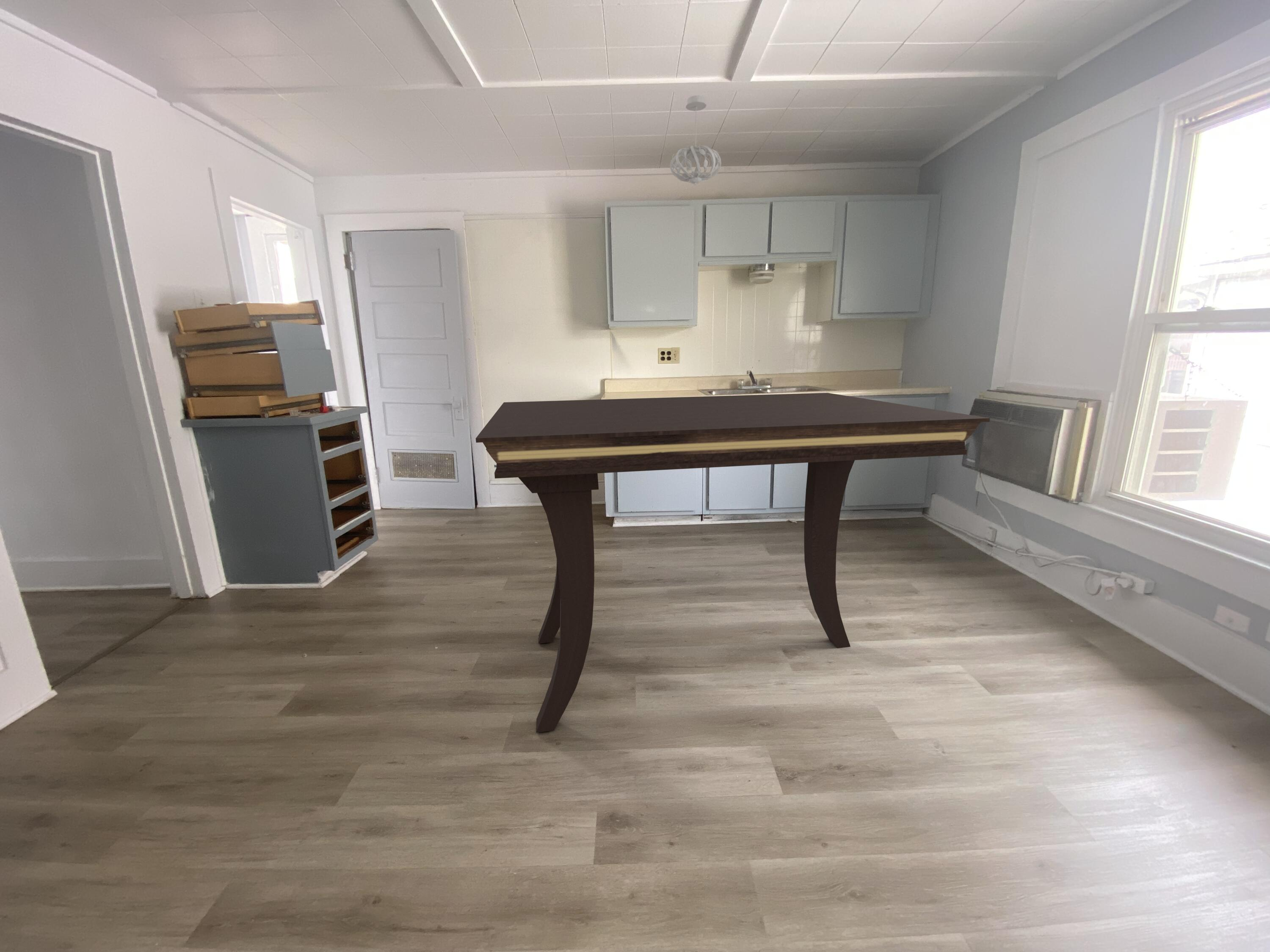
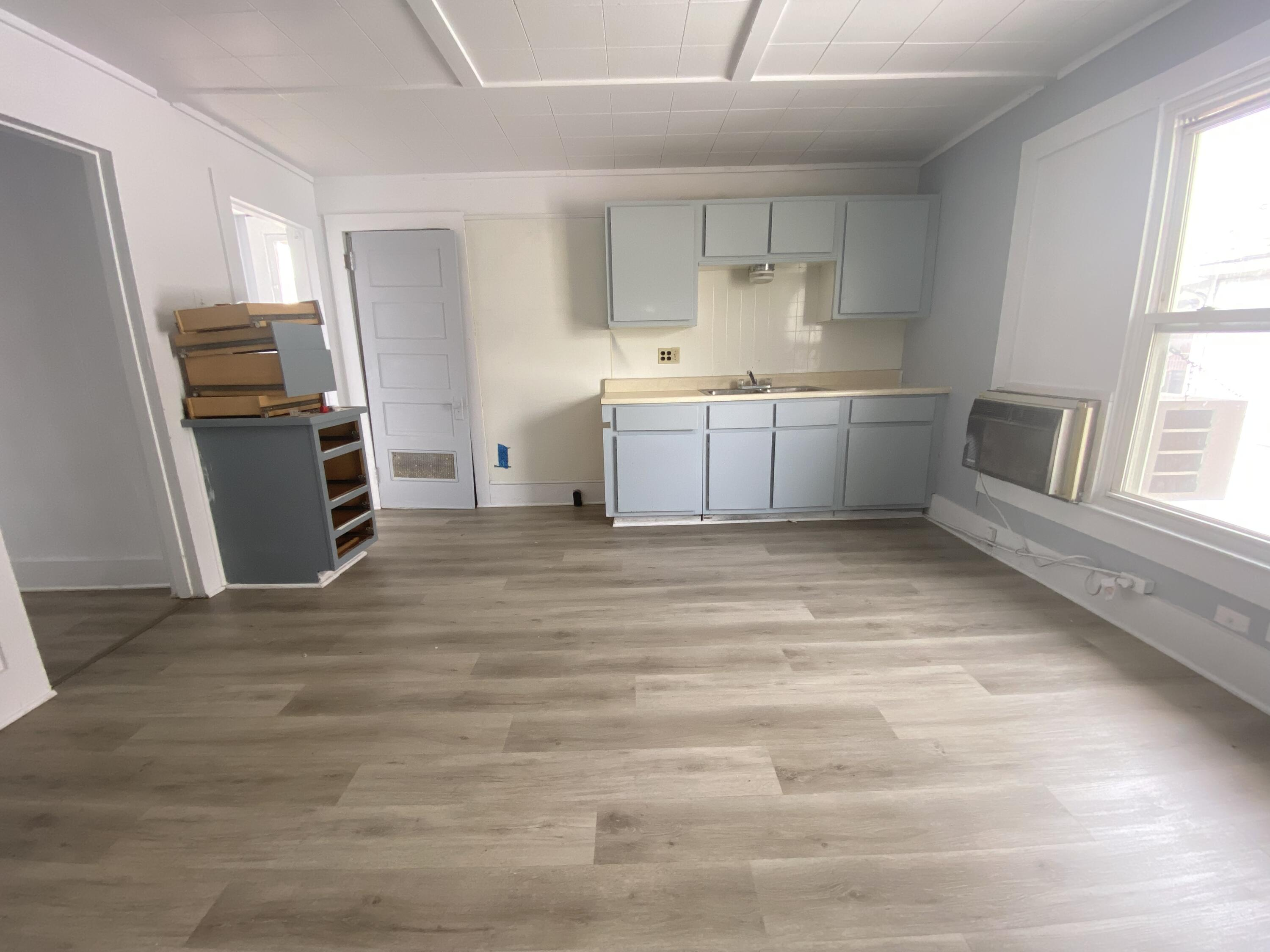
- pendant light [669,95,722,185]
- dining table [475,392,990,733]
